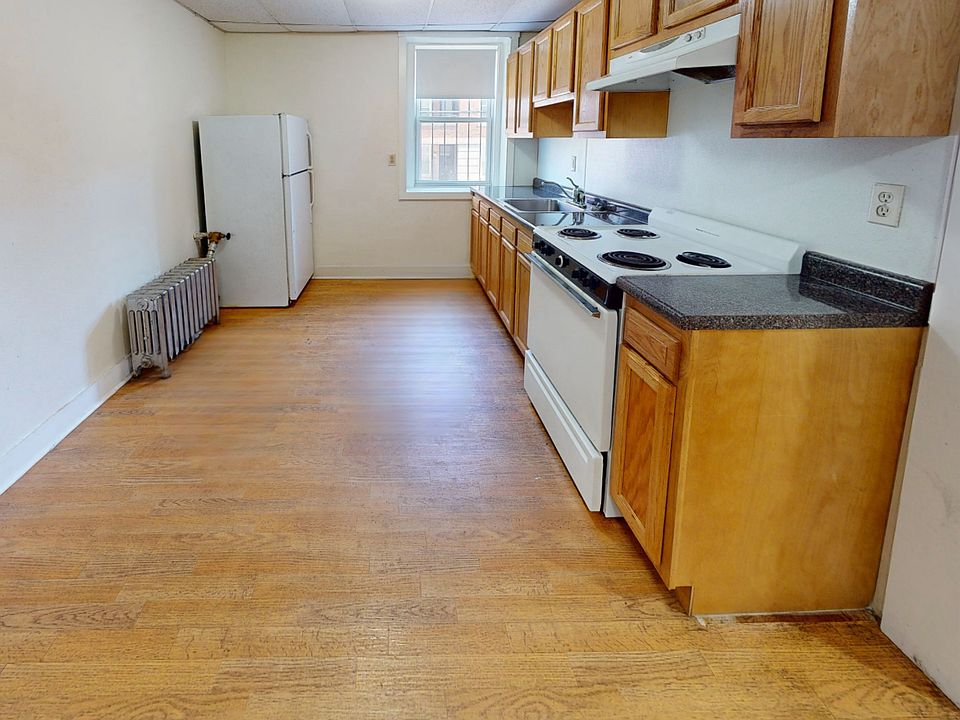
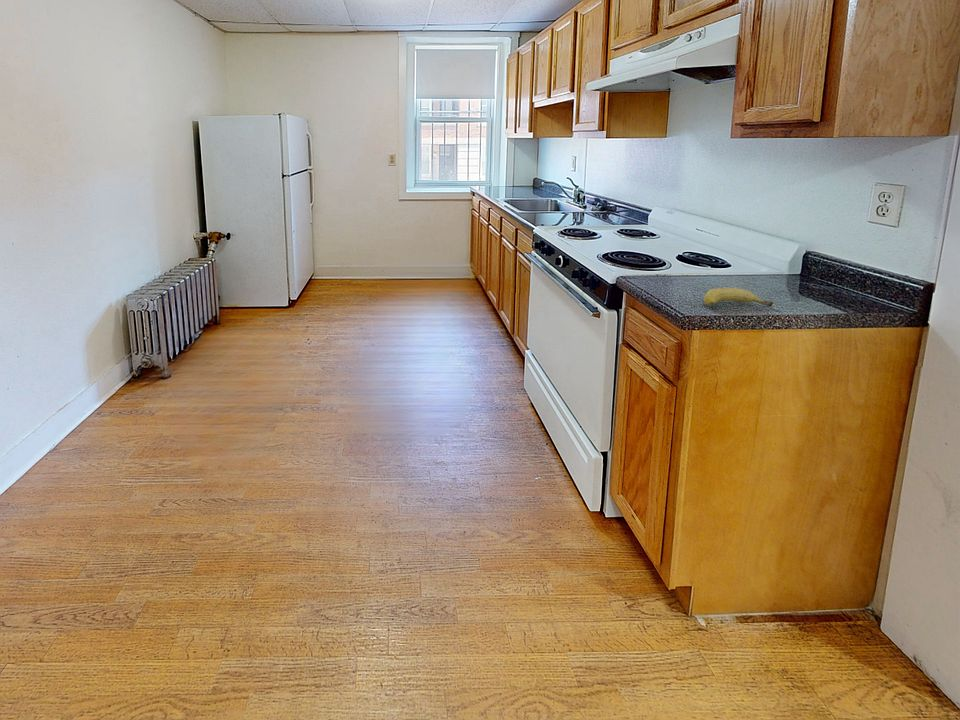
+ fruit [703,287,774,308]
